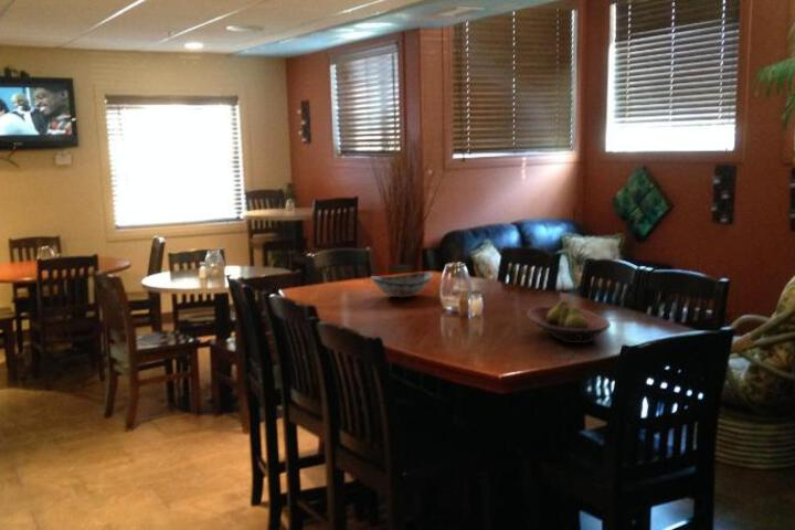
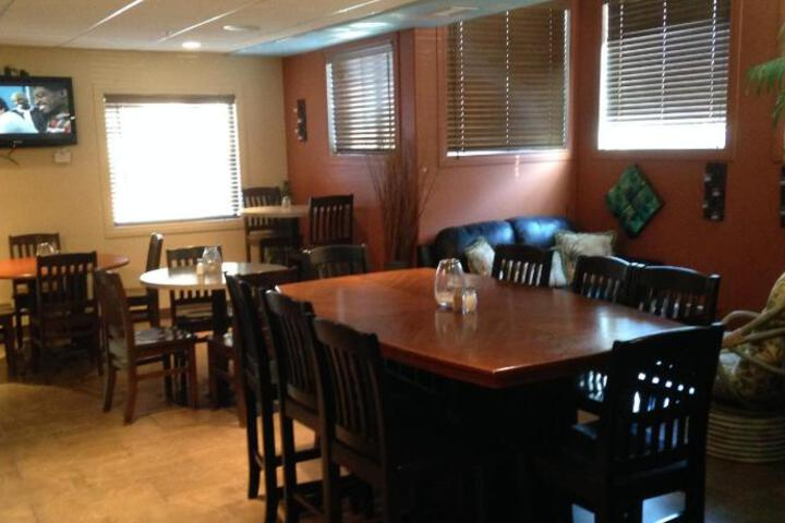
- fruit bowl [526,299,612,344]
- decorative bowl [370,272,434,298]
